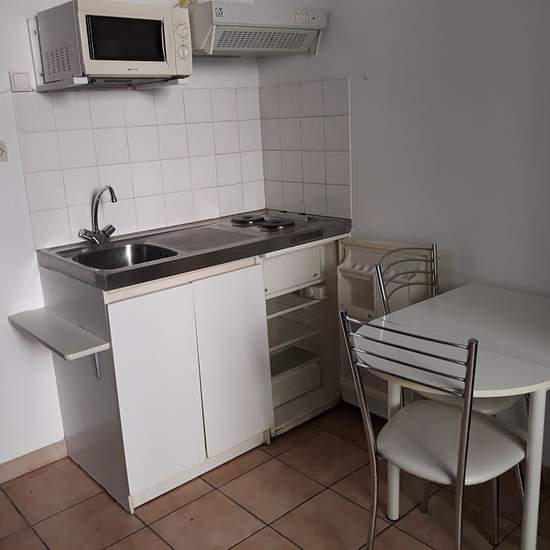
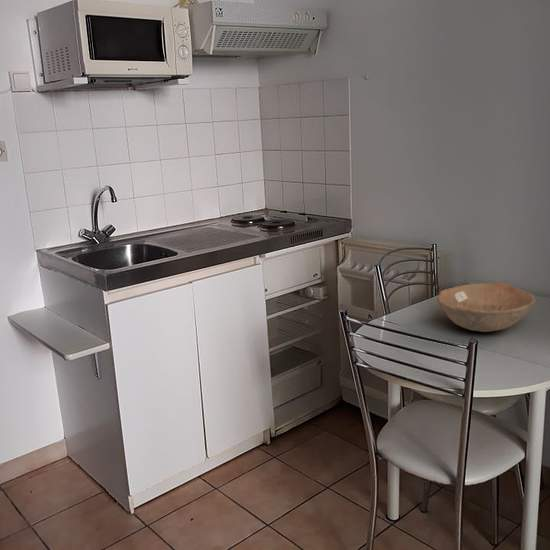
+ bowl [436,281,536,333]
